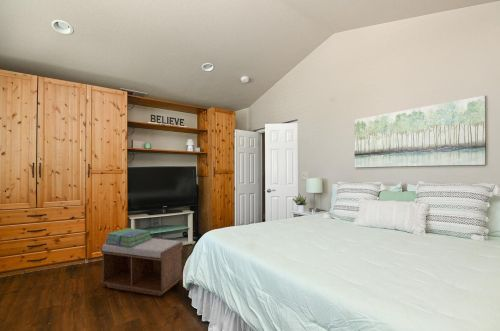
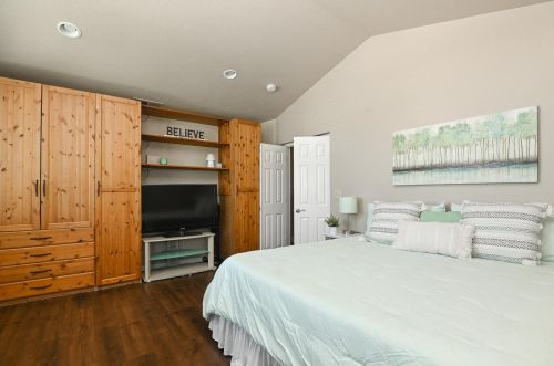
- stack of books [105,227,153,247]
- bench [100,237,184,297]
